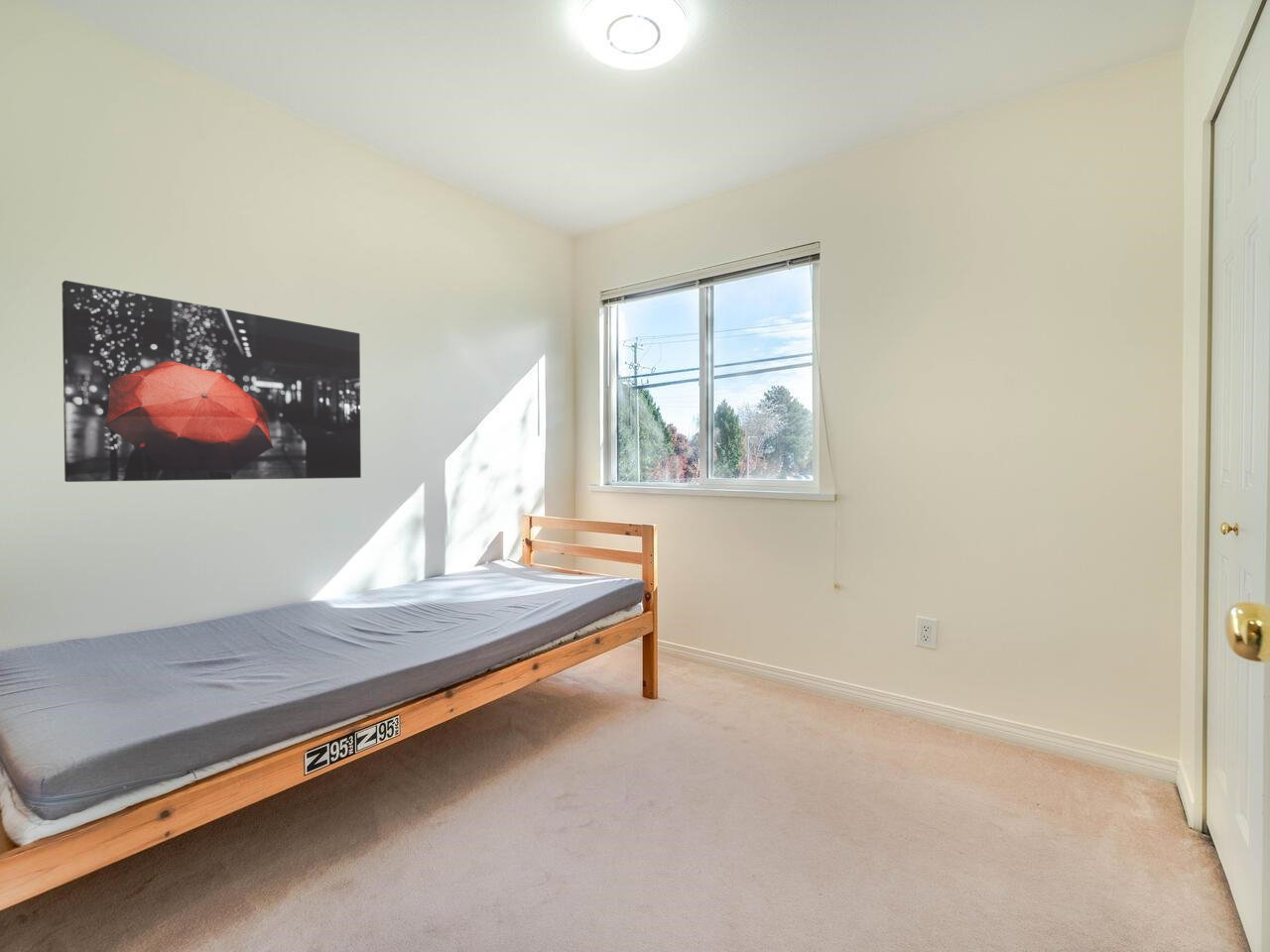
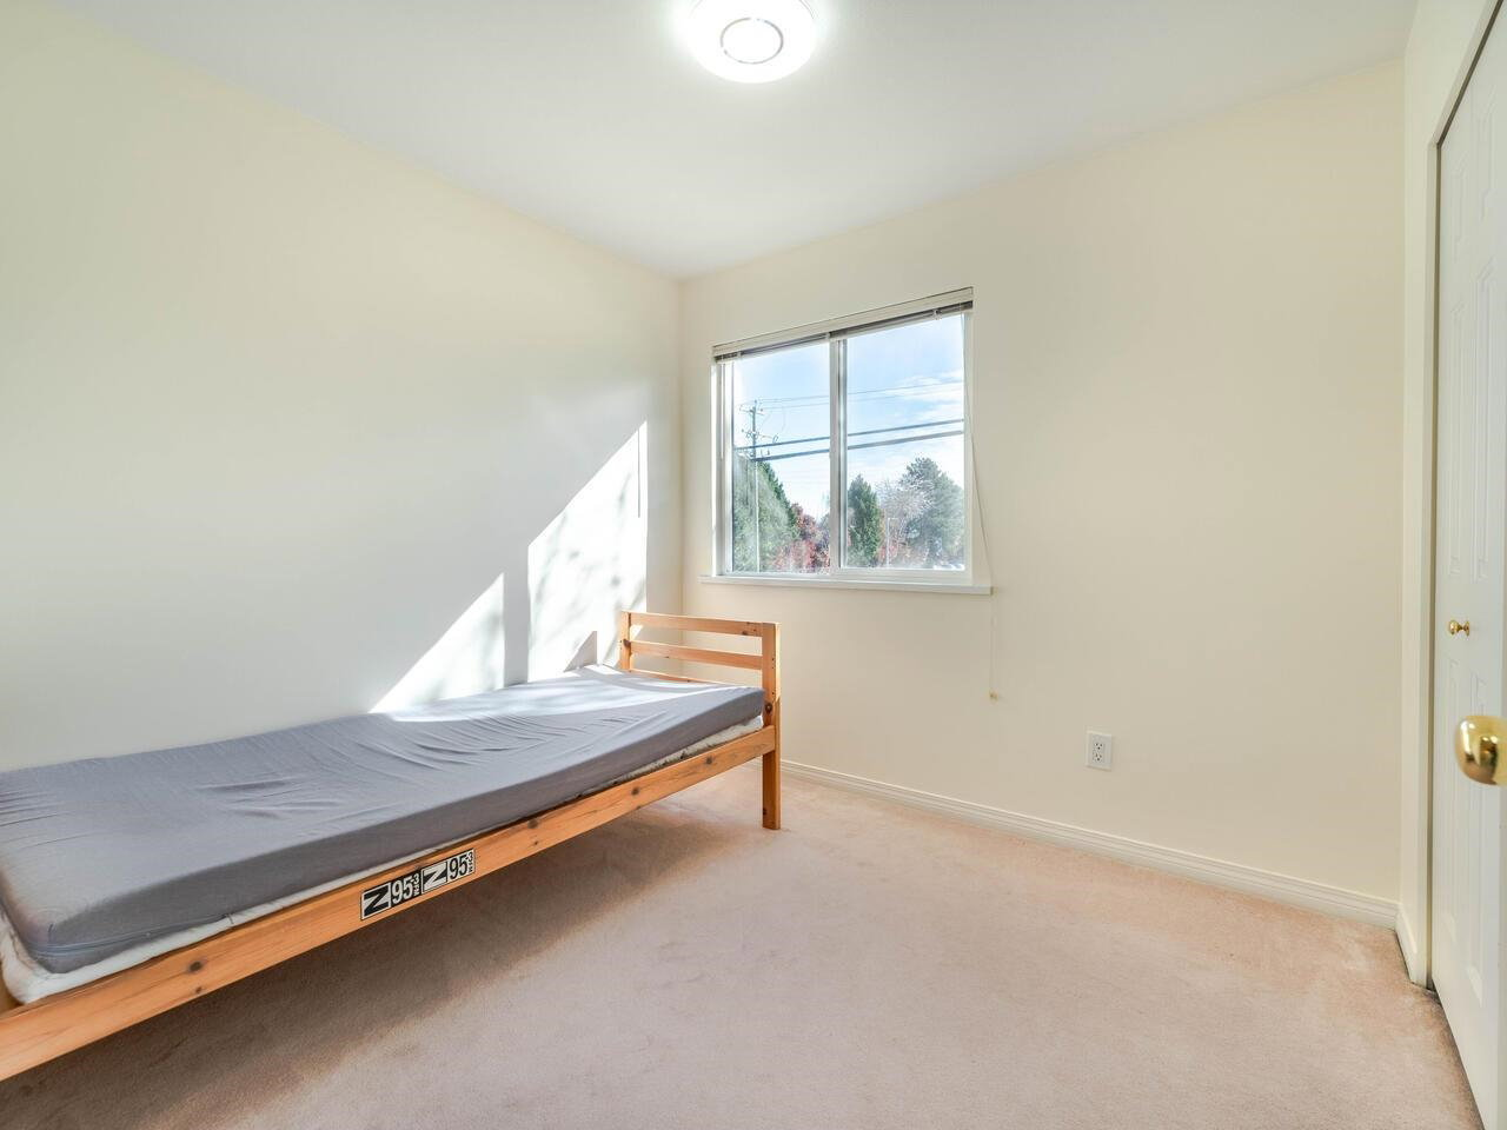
- wall art [62,280,362,483]
